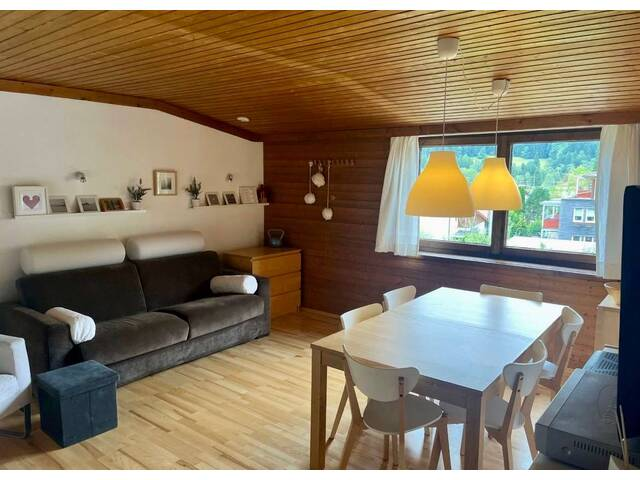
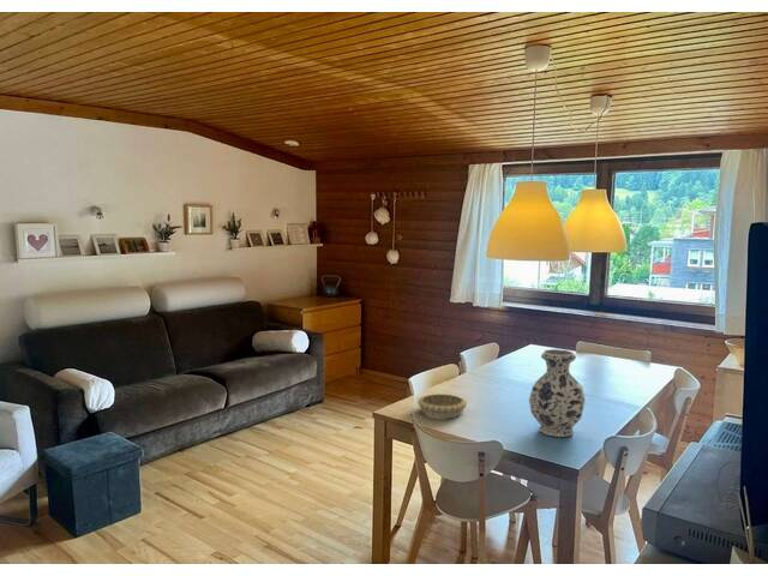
+ vase [528,348,587,438]
+ decorative bowl [416,392,468,419]
